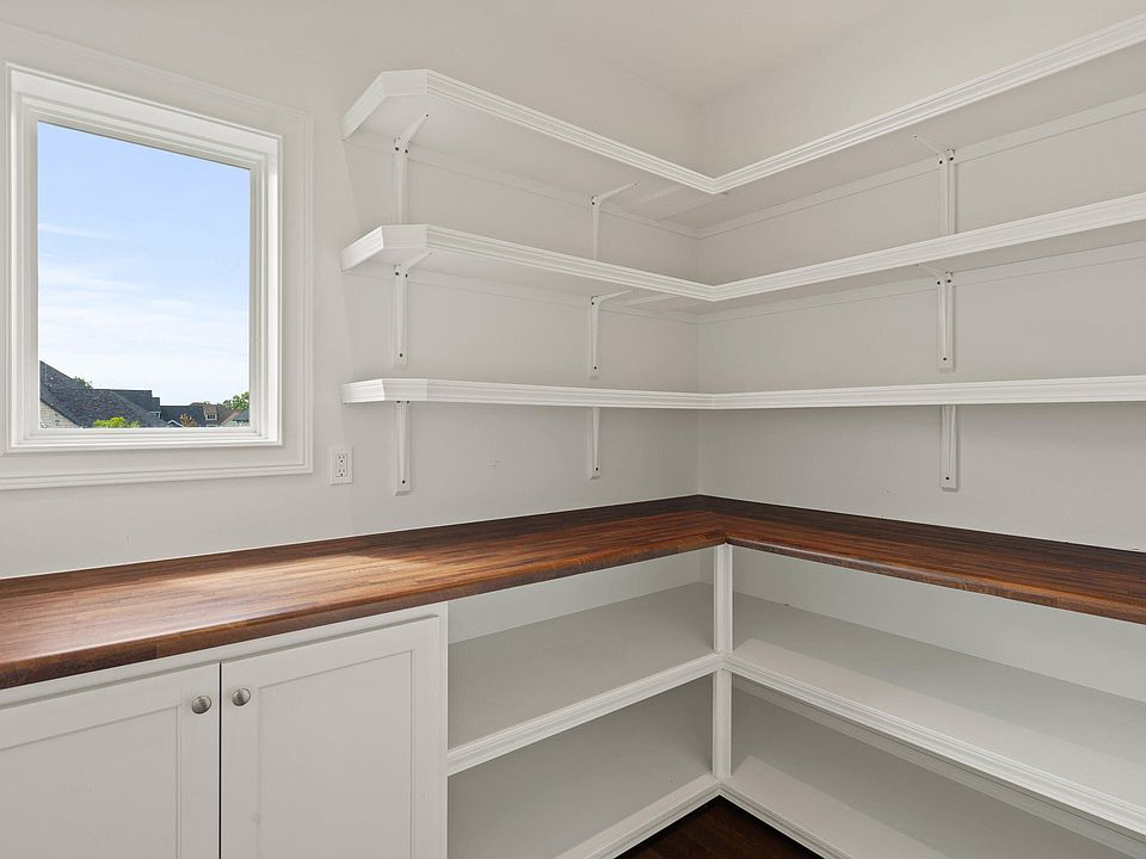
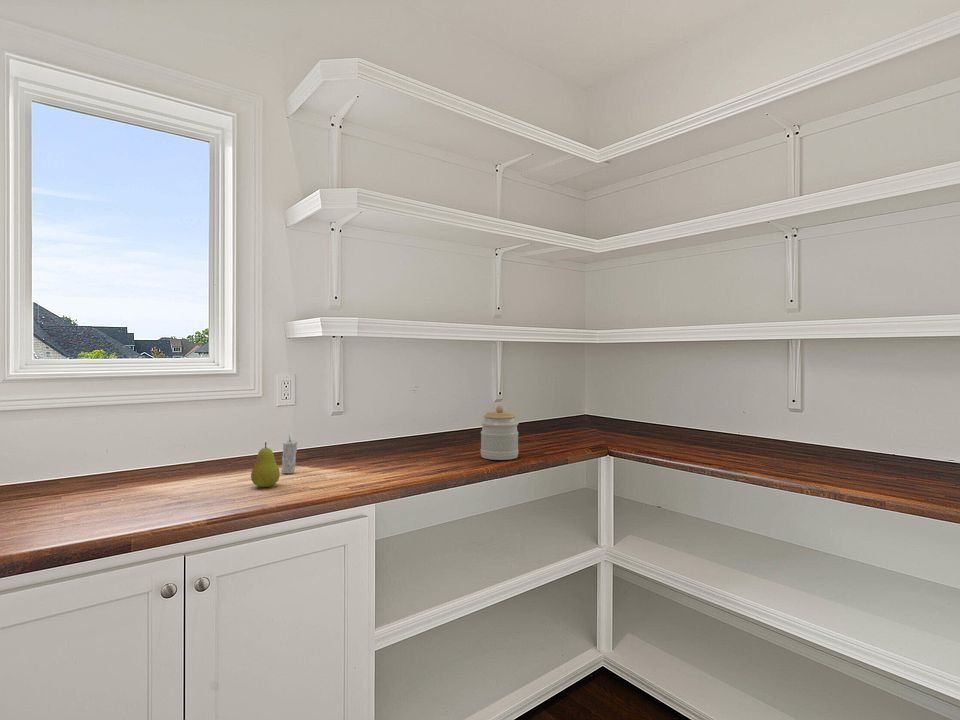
+ candle [280,435,298,474]
+ jar [480,405,520,461]
+ fruit [250,441,281,488]
